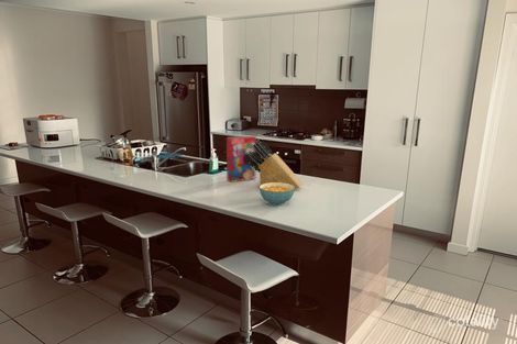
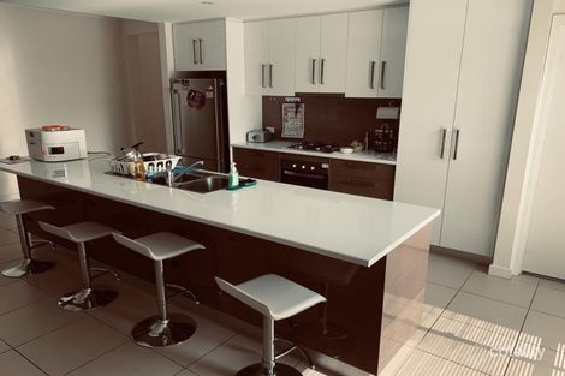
- cereal box [226,135,257,184]
- cereal bowl [258,182,296,207]
- knife block [248,138,304,191]
